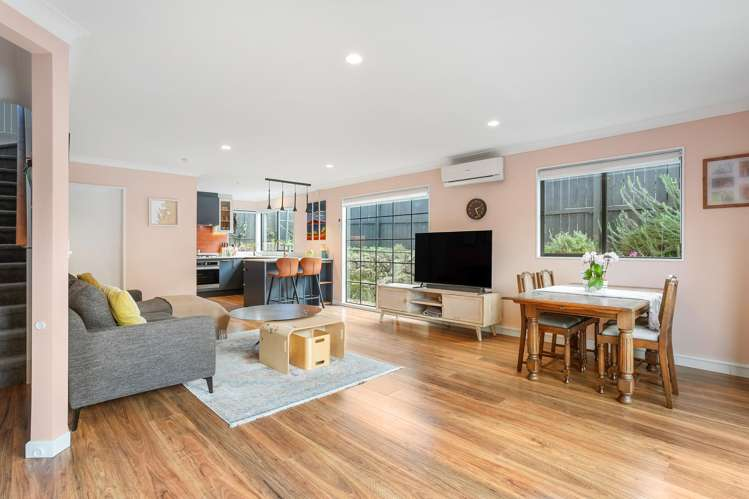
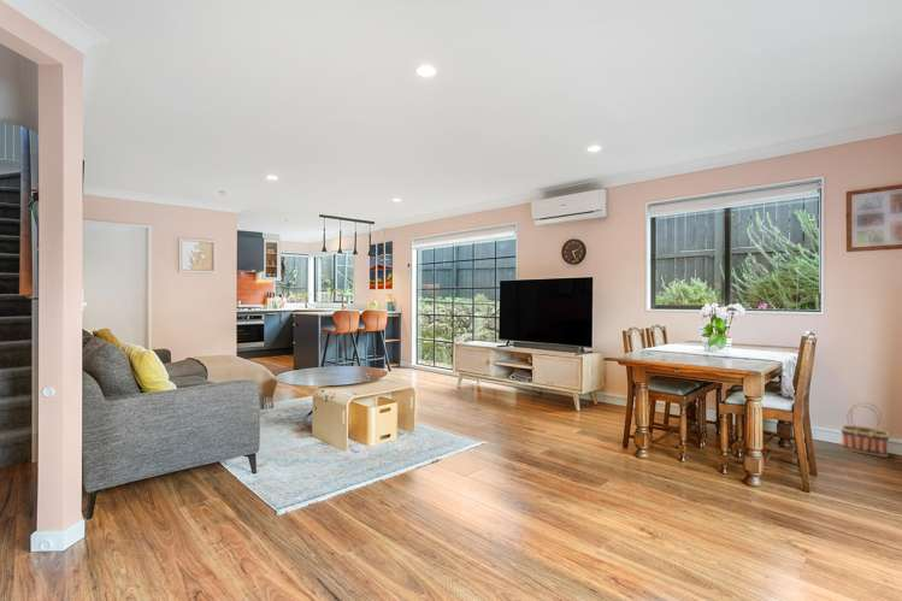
+ basket [839,401,891,458]
